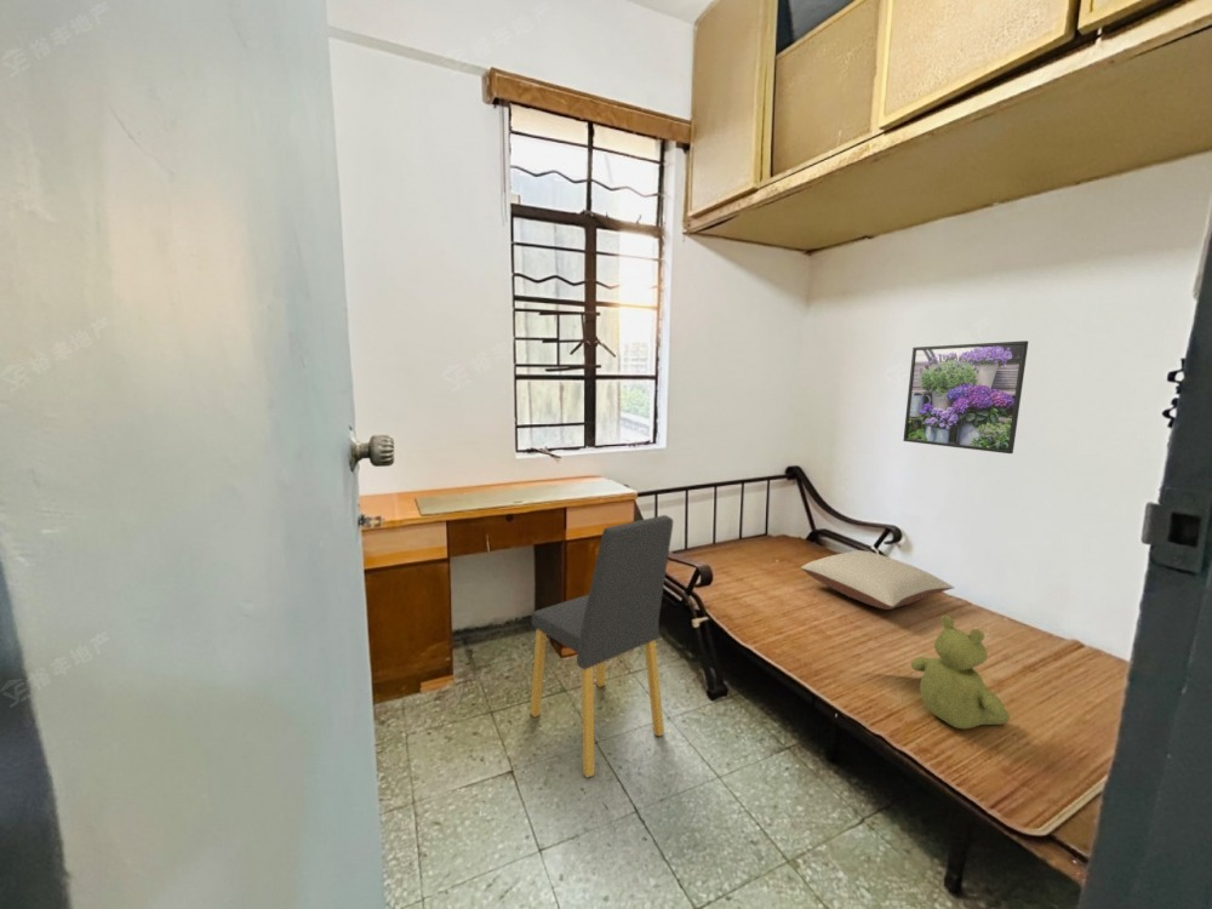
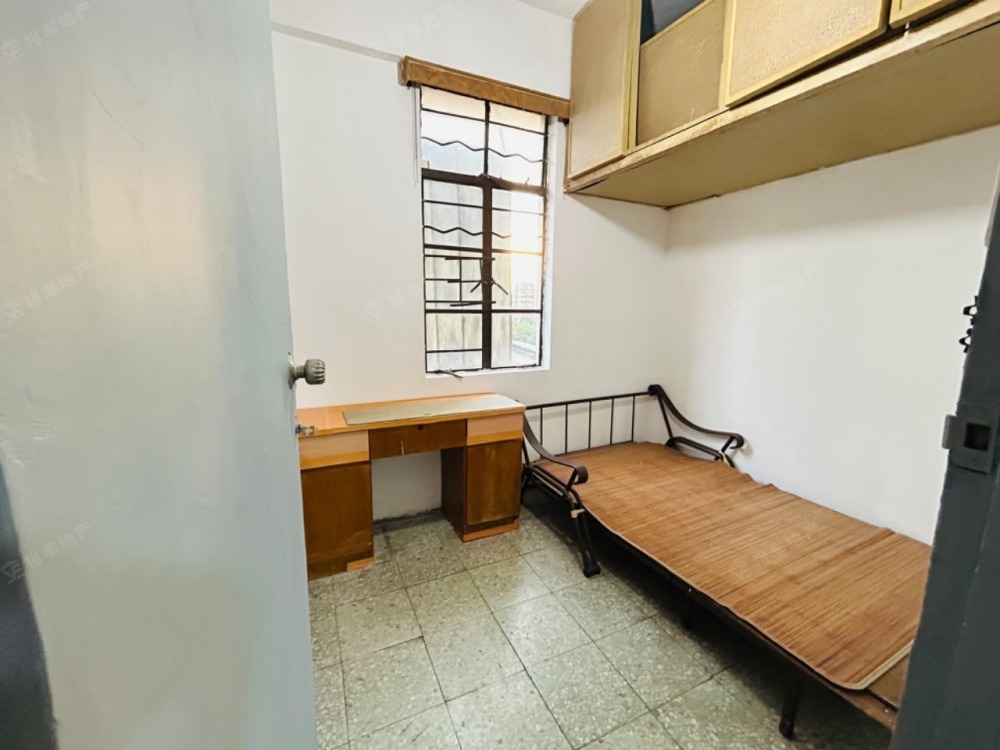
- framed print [902,339,1029,454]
- pillow [800,549,955,611]
- stuffed bear [910,614,1011,730]
- dining chair [528,514,674,779]
